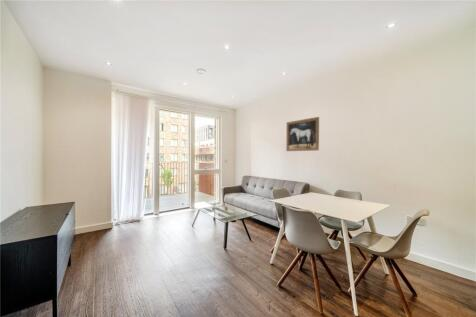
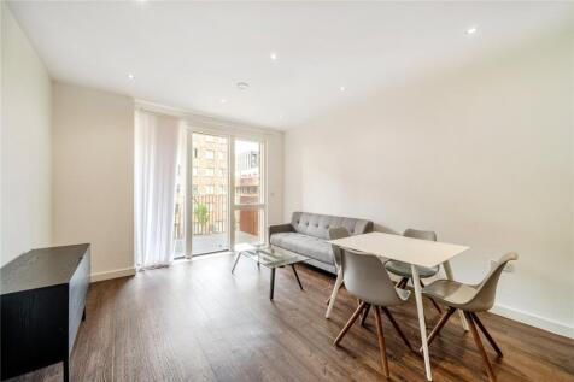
- wall art [285,116,320,152]
